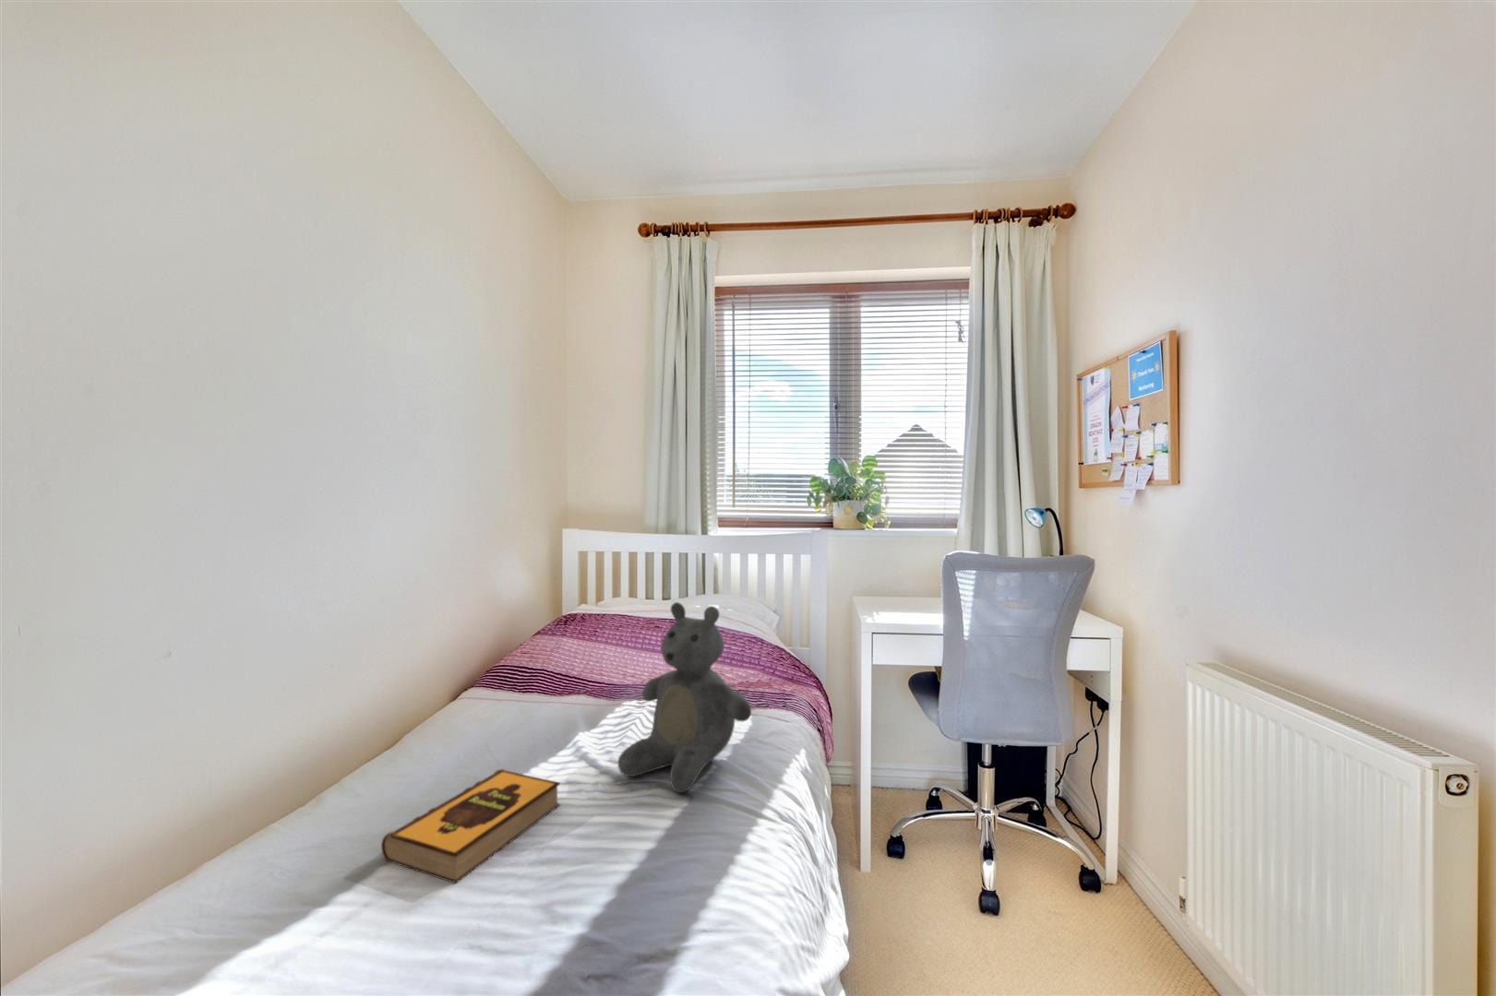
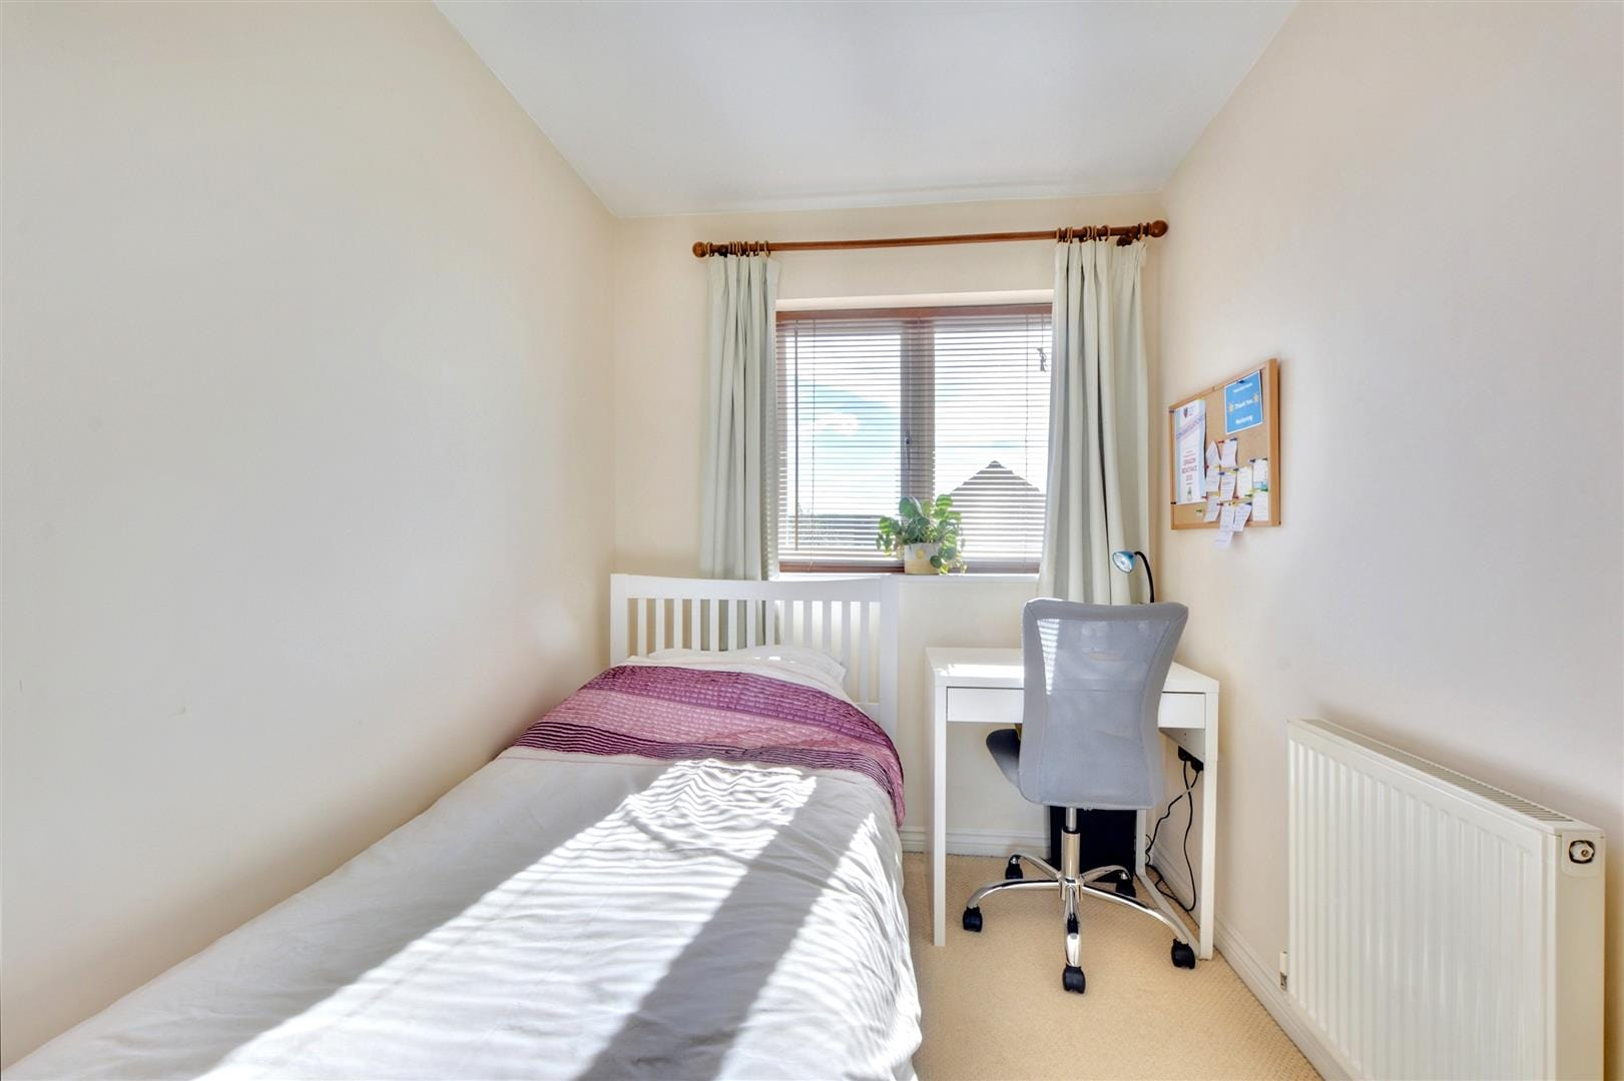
- hardback book [380,768,561,885]
- teddy bear [617,601,752,794]
